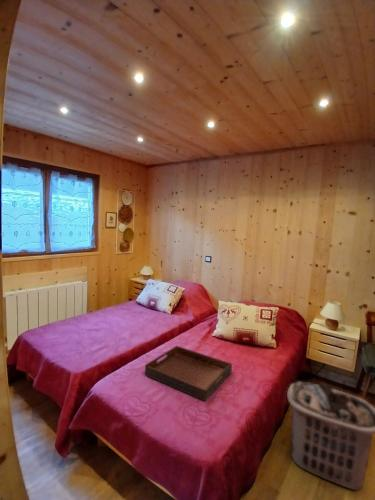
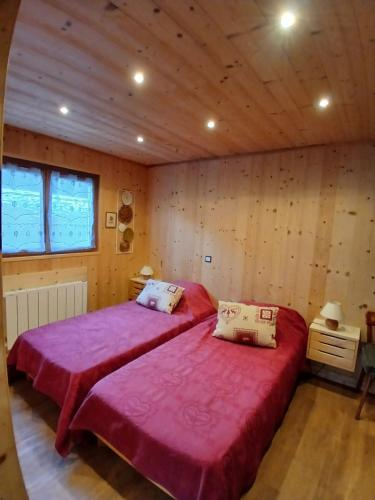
- serving tray [144,345,233,402]
- clothes hamper [286,379,375,491]
